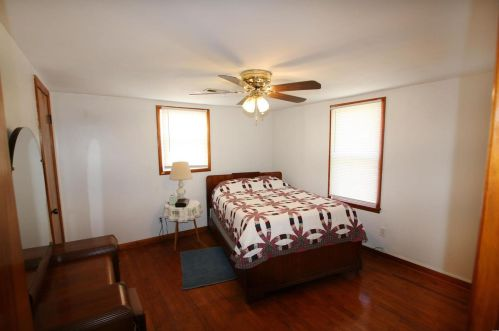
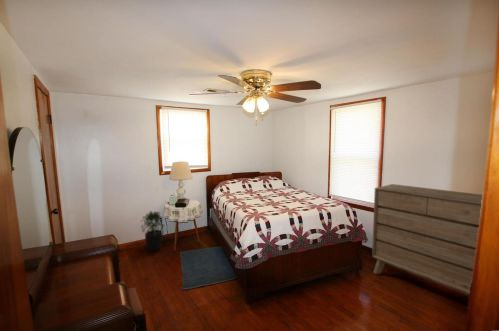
+ dresser [371,183,483,297]
+ potted plant [140,210,165,252]
